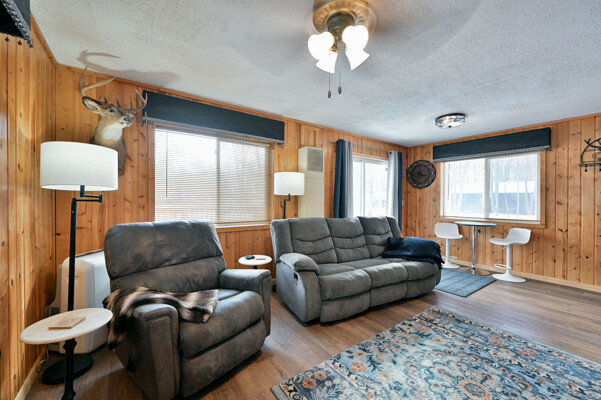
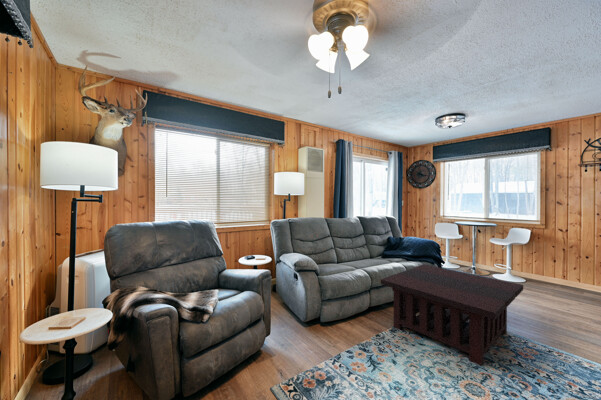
+ coffee table [380,263,524,367]
